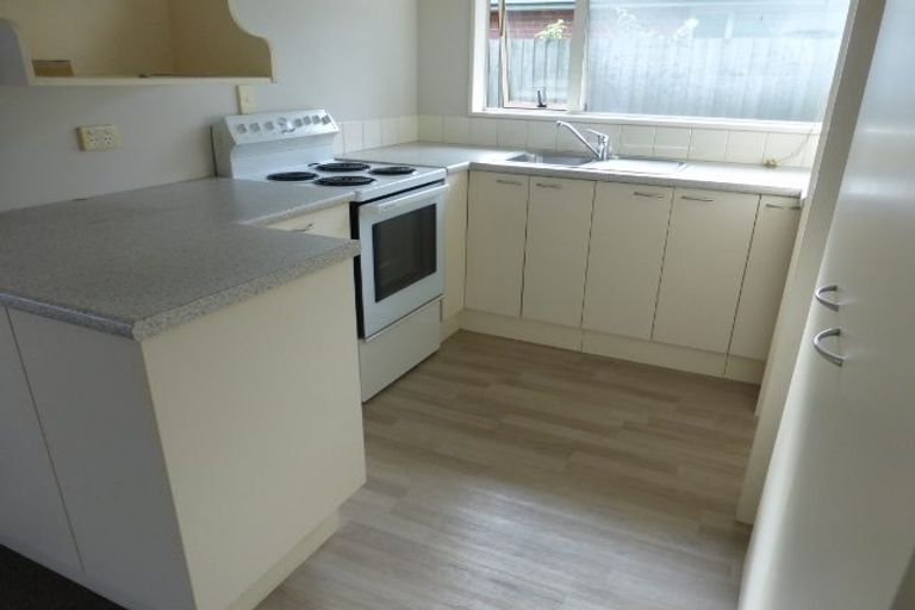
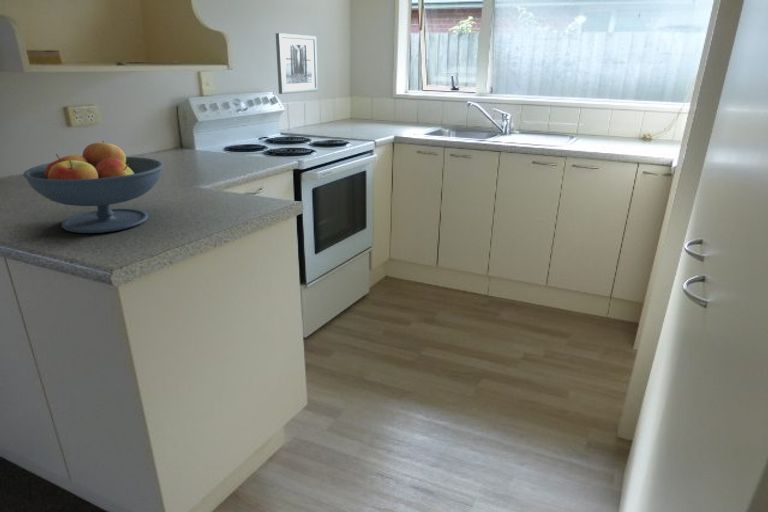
+ fruit bowl [22,139,164,234]
+ wall art [275,32,319,95]
